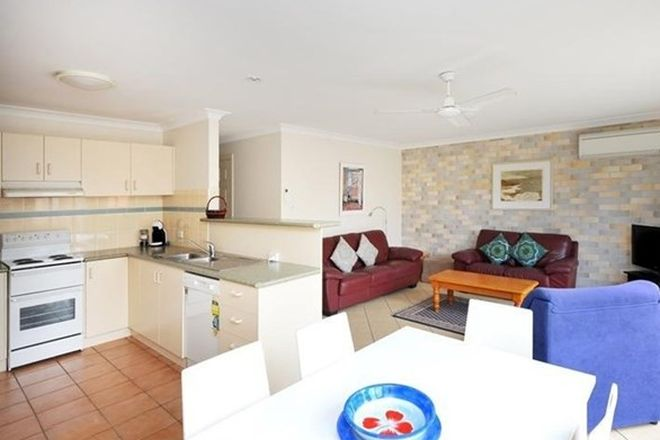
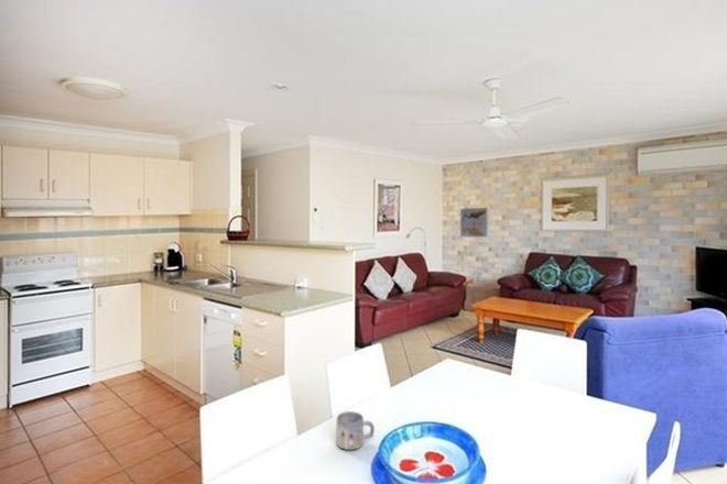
+ mug [336,410,376,451]
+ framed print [459,207,489,239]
